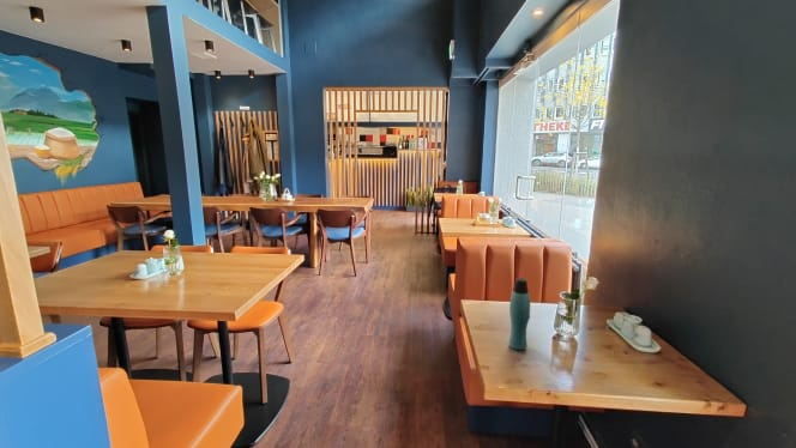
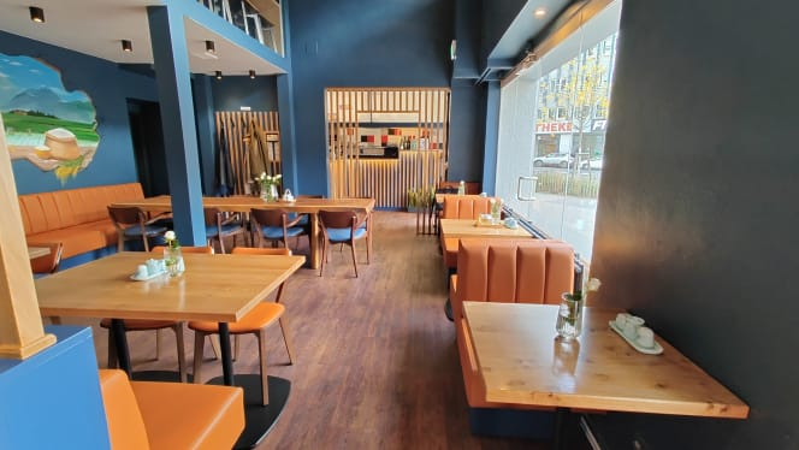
- bottle [507,277,531,351]
